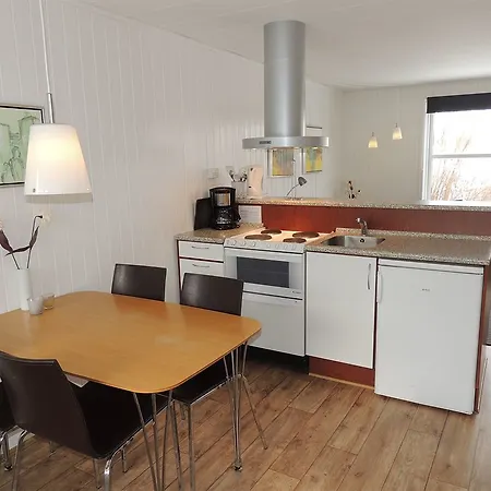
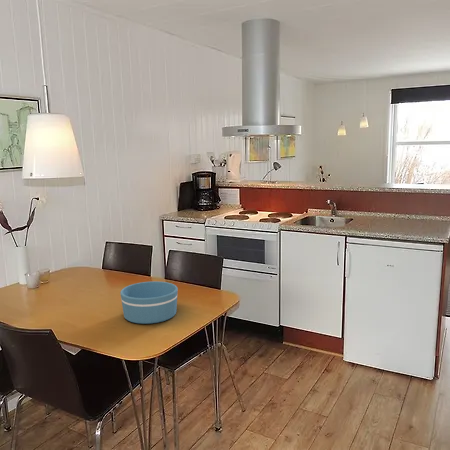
+ bowl [119,280,179,325]
